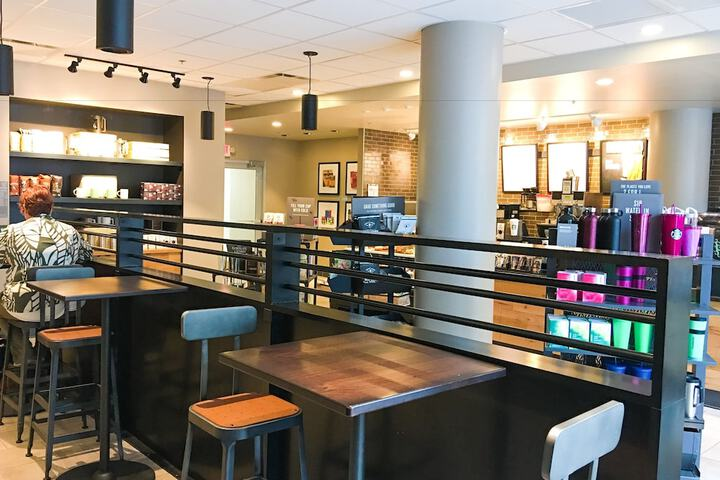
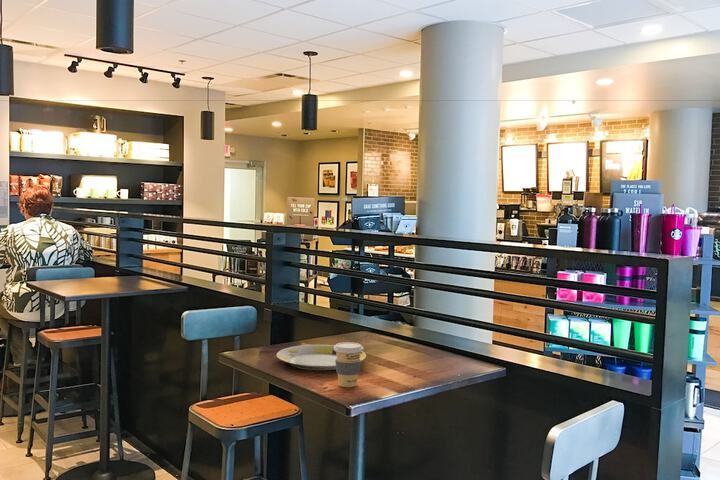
+ coffee cup [333,341,364,388]
+ plate [276,344,367,371]
